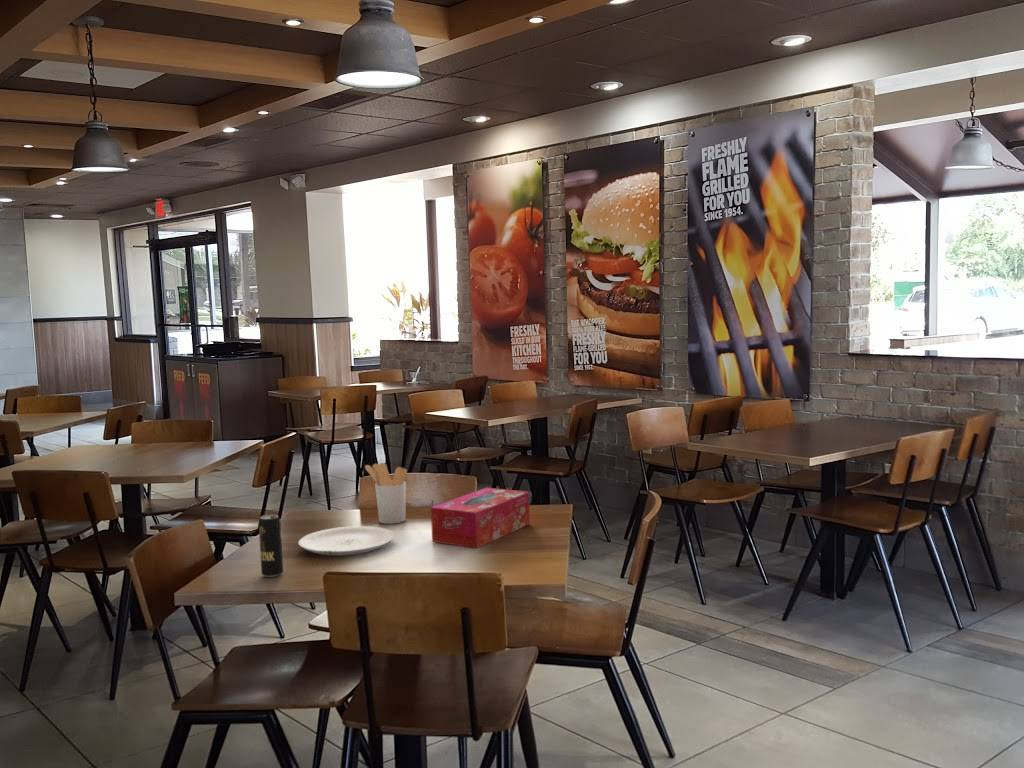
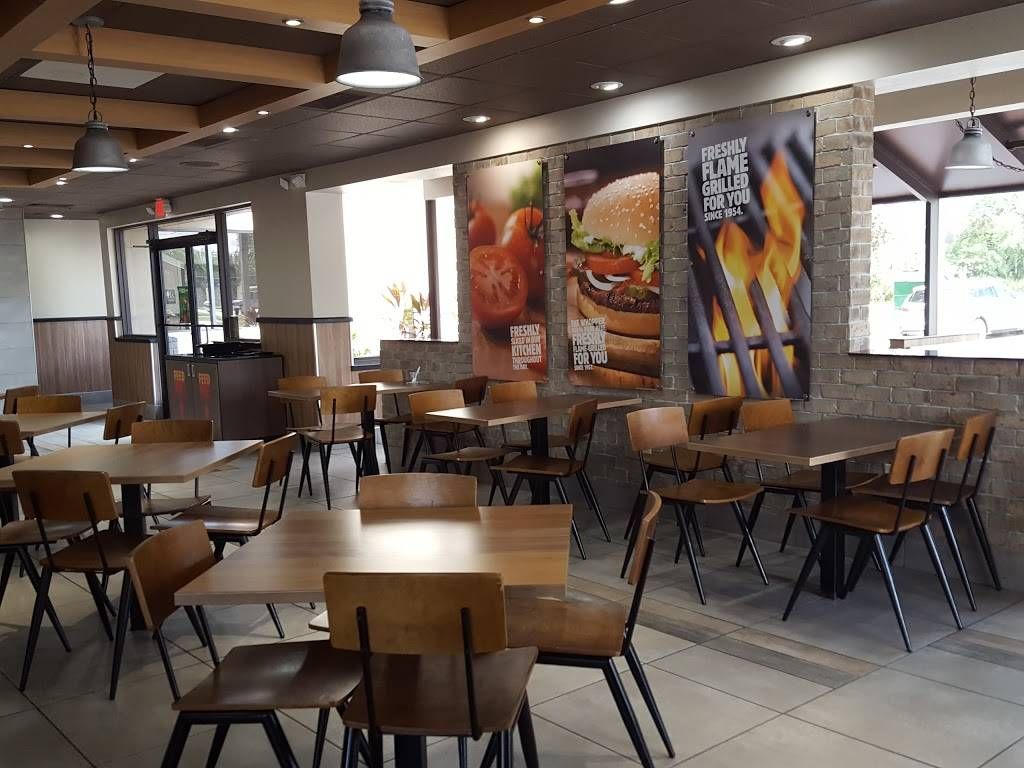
- utensil holder [364,462,408,525]
- tissue box [430,487,531,549]
- beverage can [258,513,284,578]
- plate [297,525,396,557]
